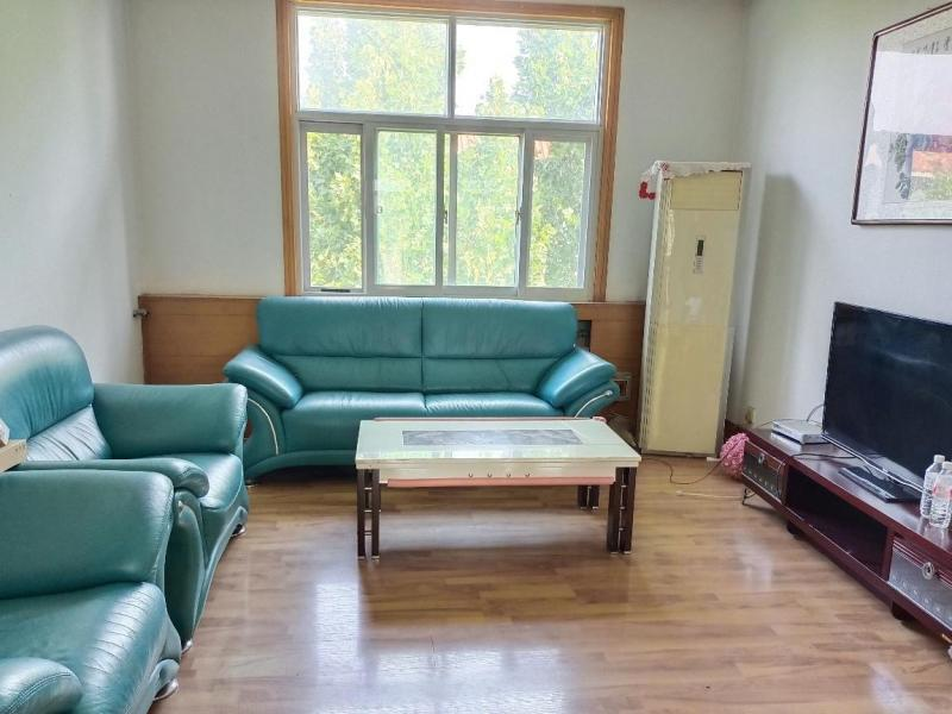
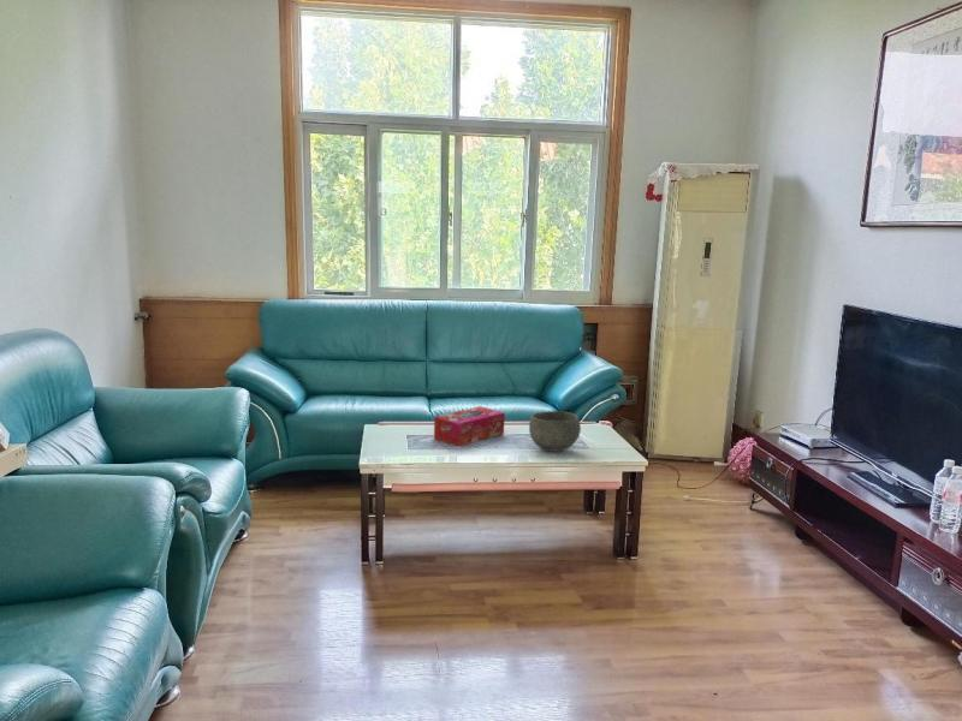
+ tissue box [433,405,506,447]
+ bowl [528,410,582,453]
